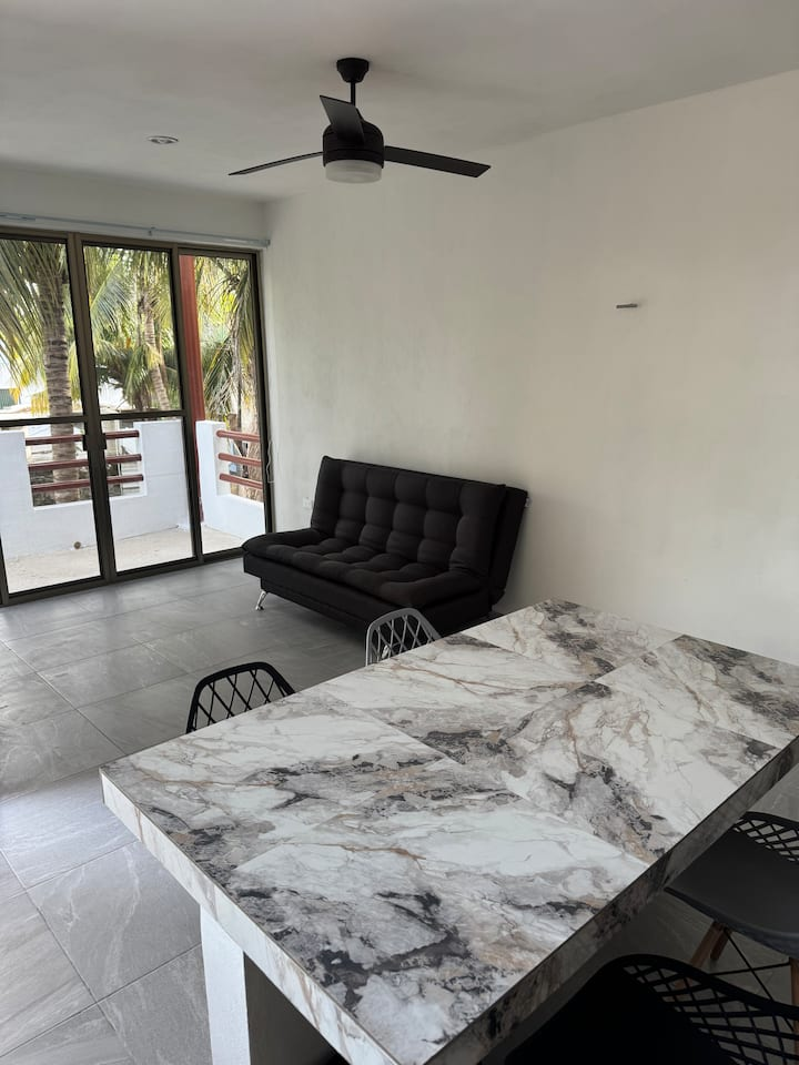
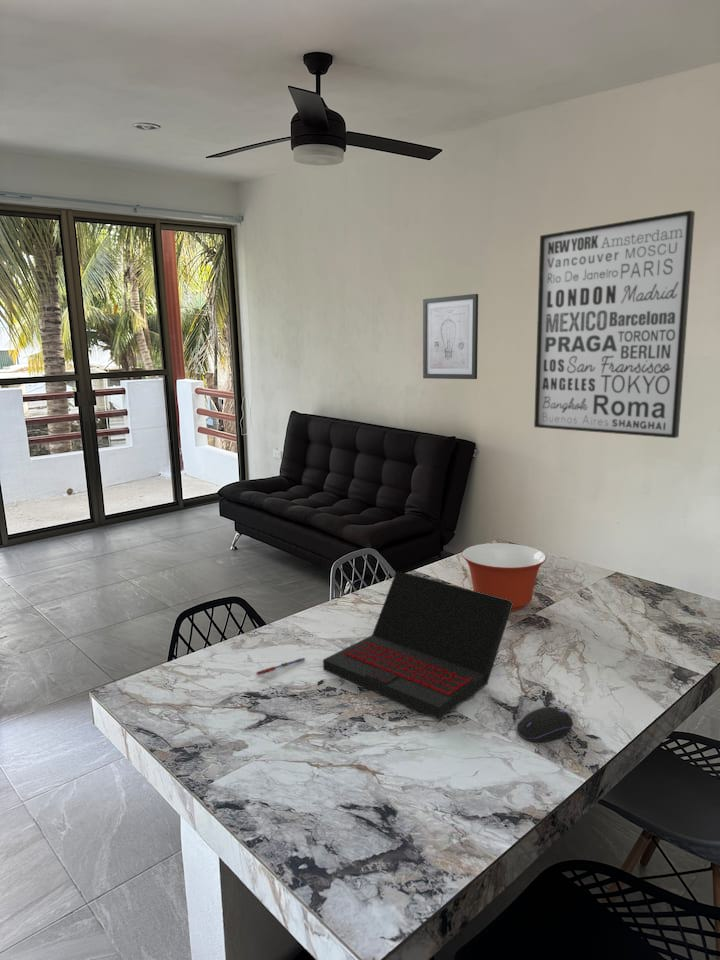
+ pen [255,657,307,676]
+ computer mouse [516,706,574,743]
+ wall art [533,209,696,439]
+ wall art [422,293,479,380]
+ mixing bowl [461,542,547,612]
+ laptop [322,570,513,720]
